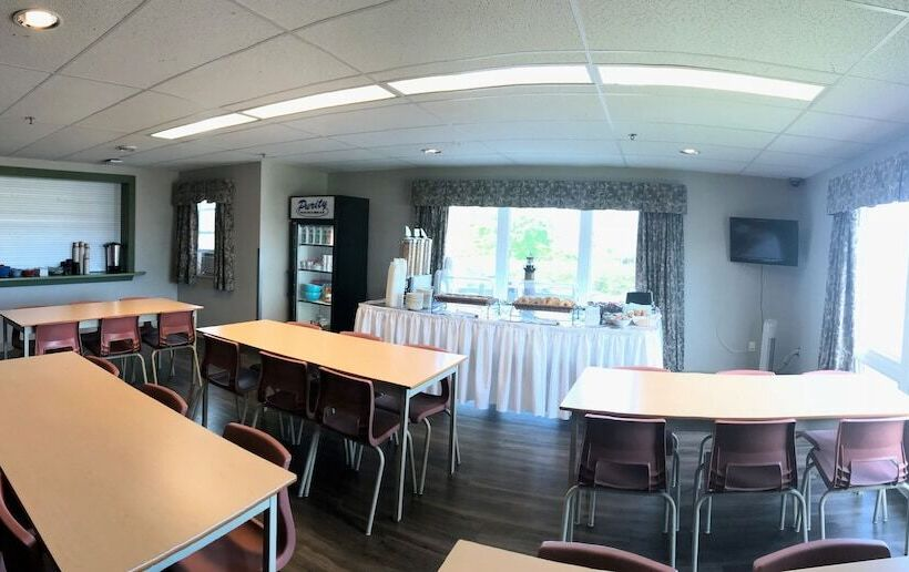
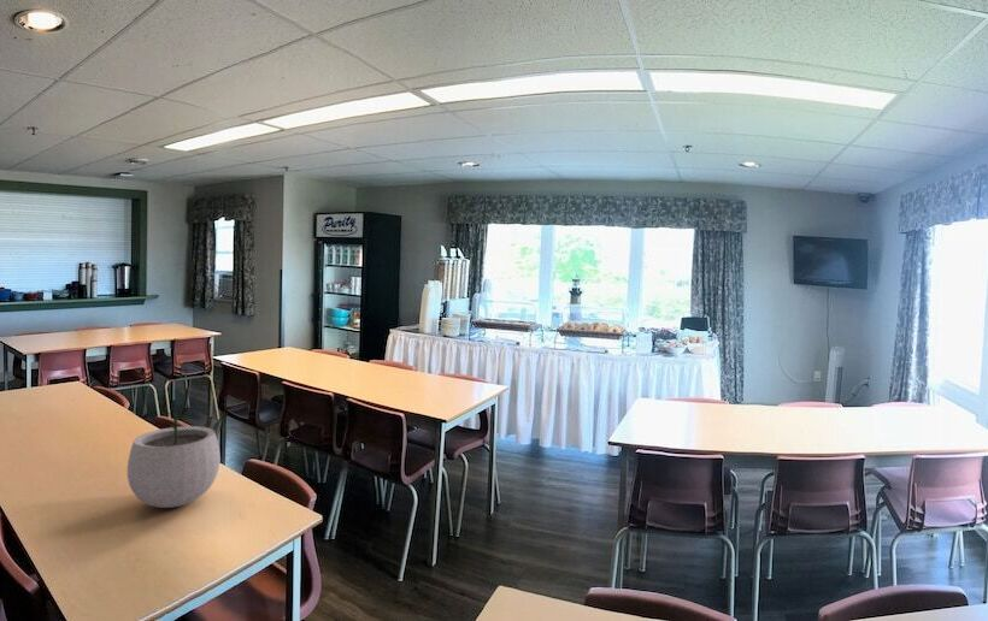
+ plant pot [127,404,222,509]
